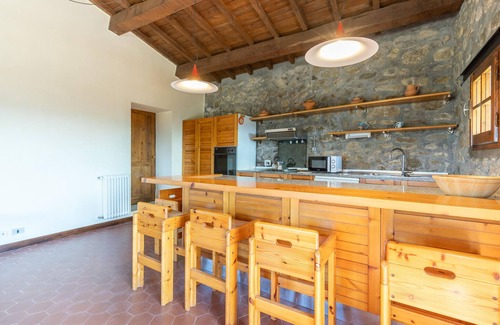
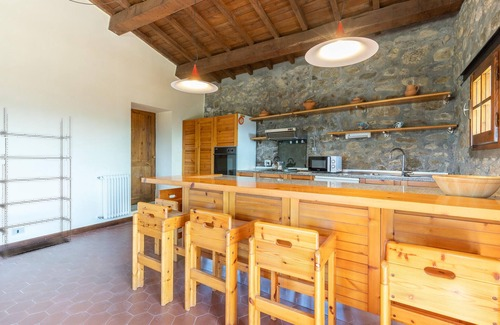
+ shelving unit [0,107,73,260]
